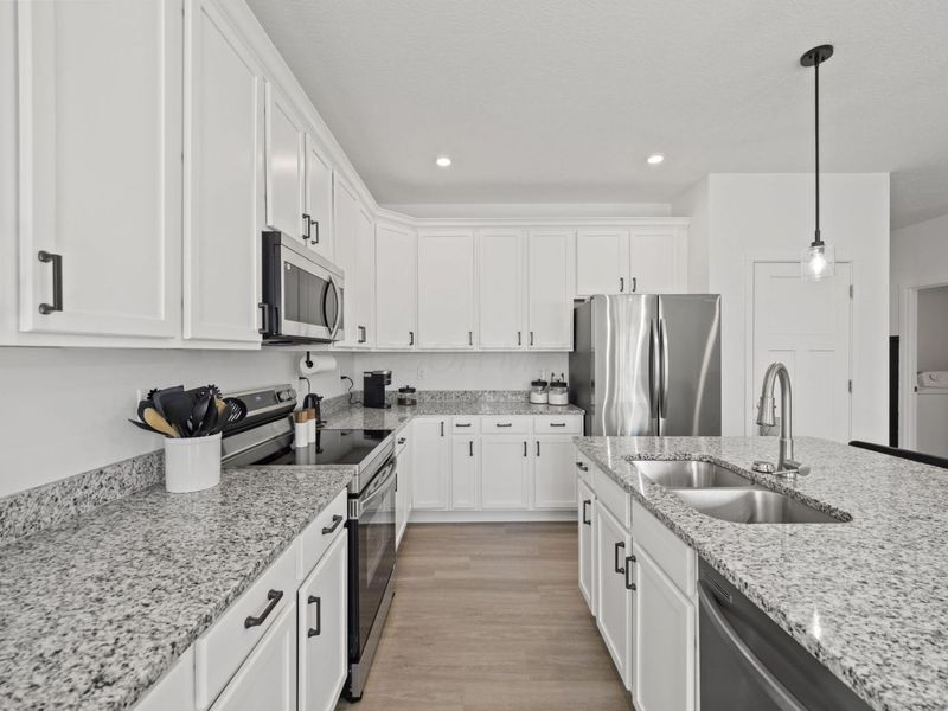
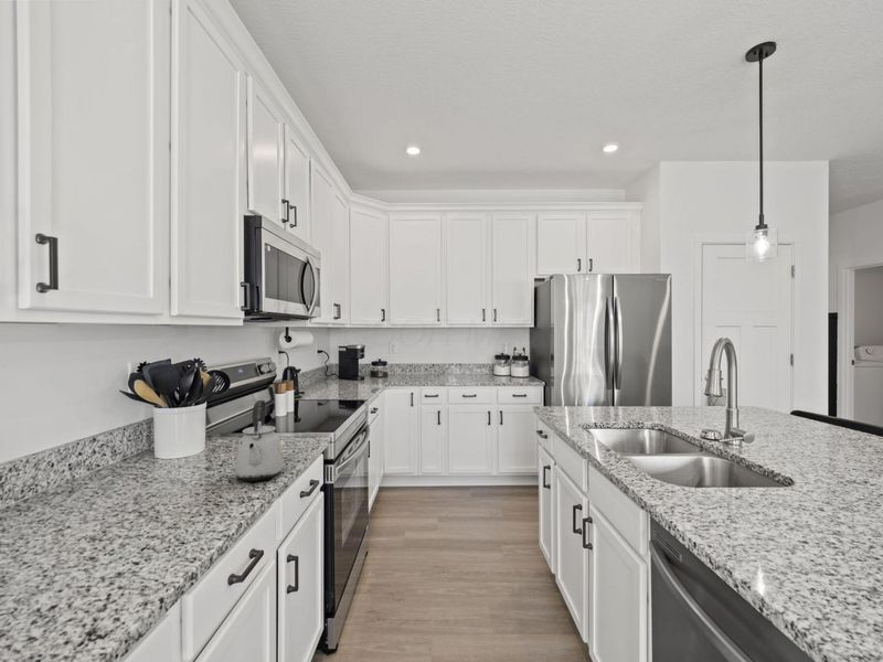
+ kettle [233,399,285,482]
